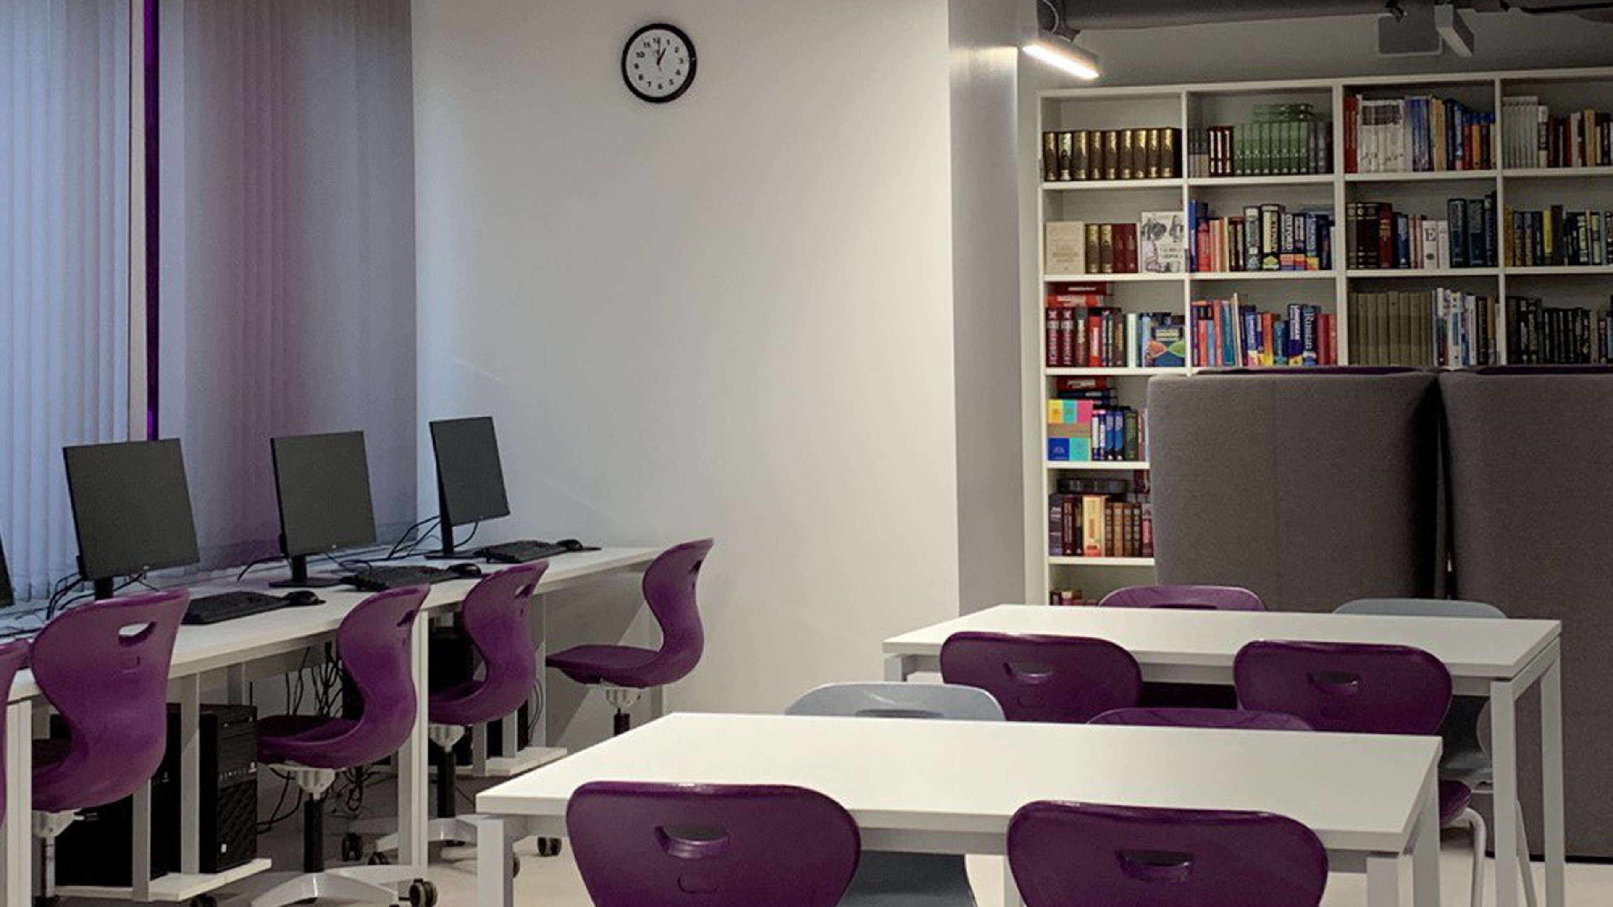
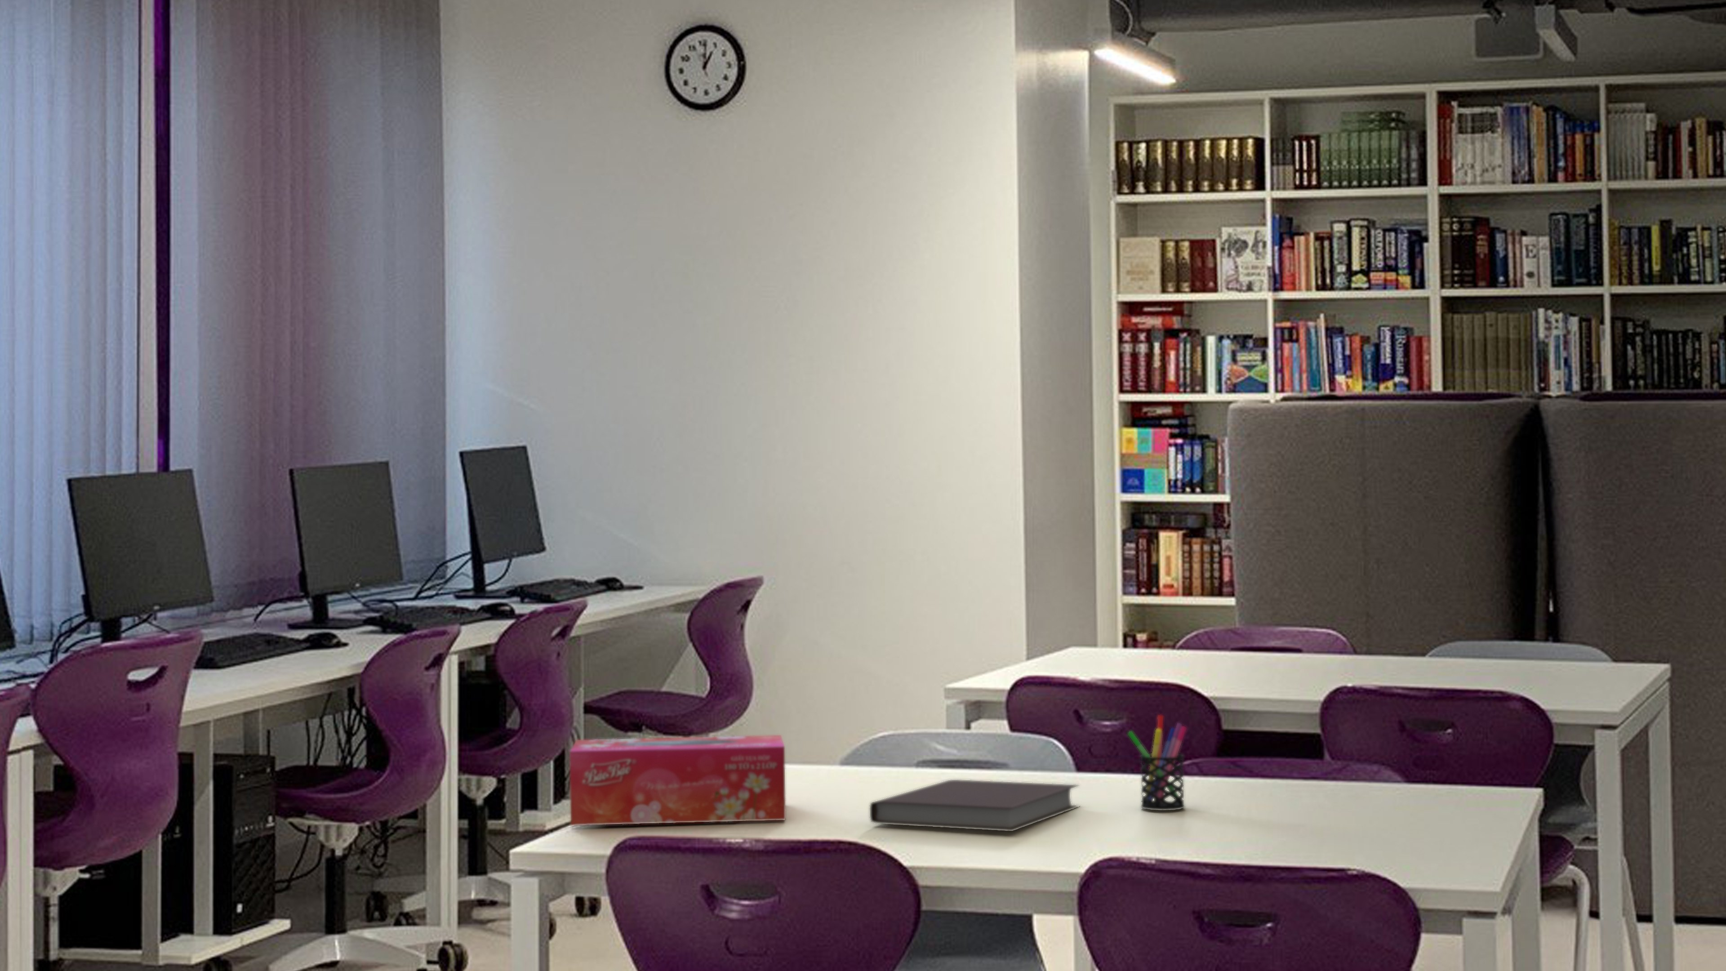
+ tissue box [569,735,786,826]
+ pen holder [1127,714,1187,811]
+ notebook [869,779,1081,831]
